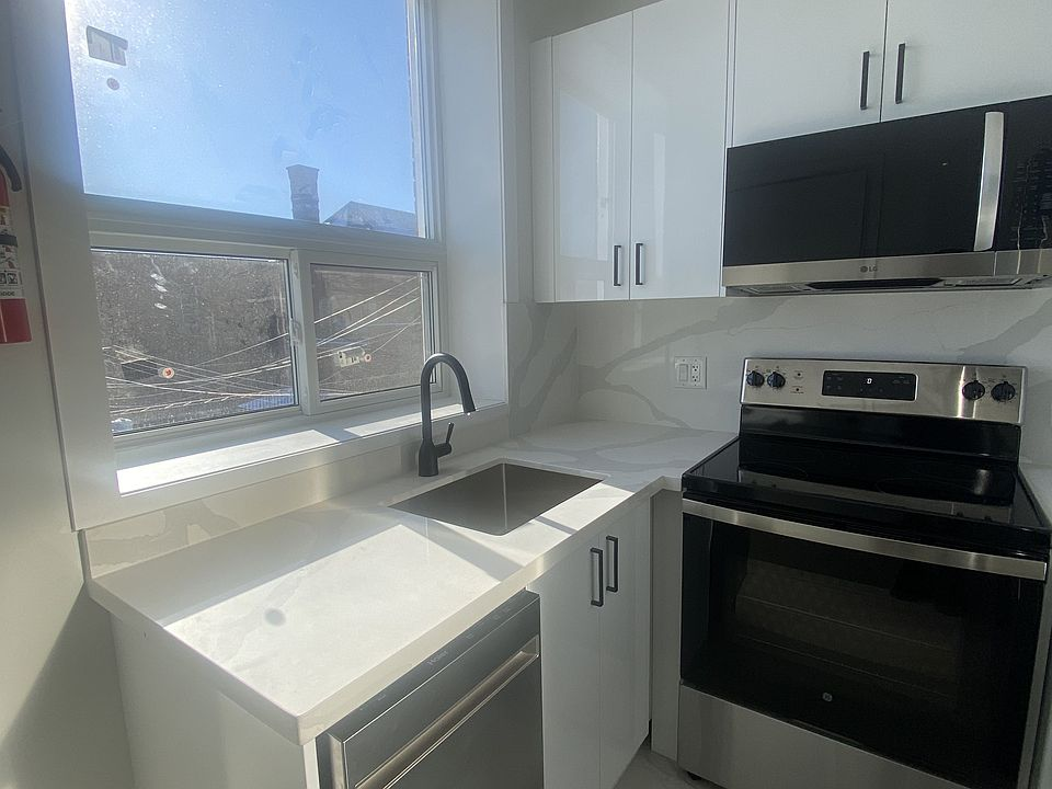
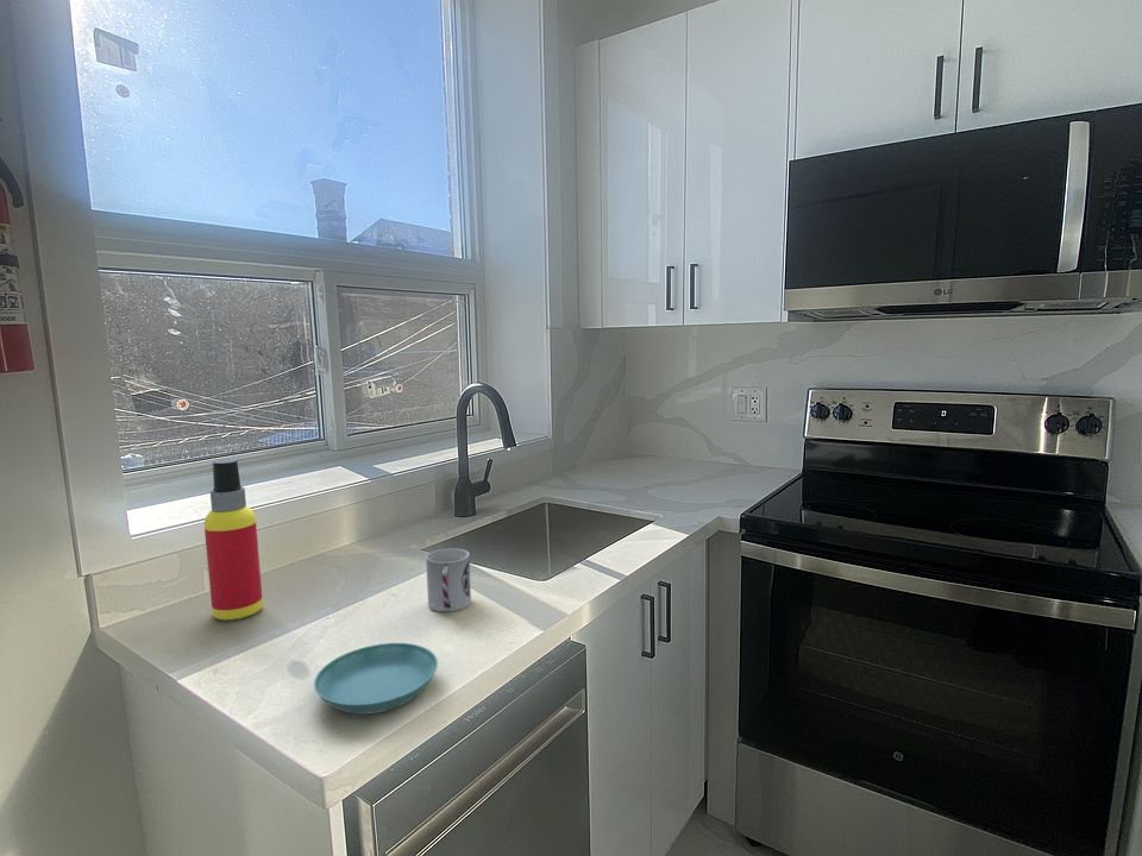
+ cup [425,548,472,612]
+ spray bottle [203,458,264,621]
+ saucer [313,642,439,716]
